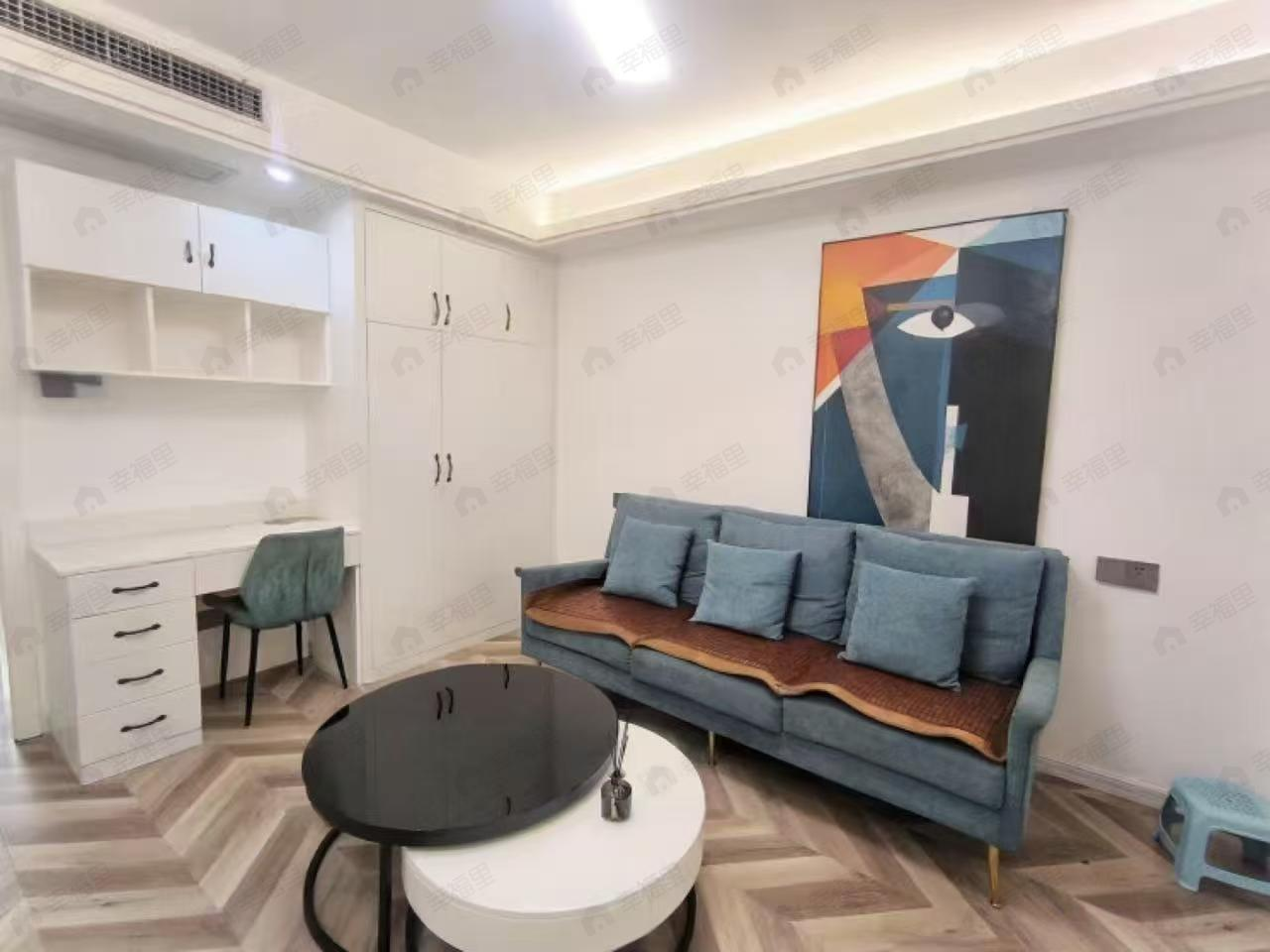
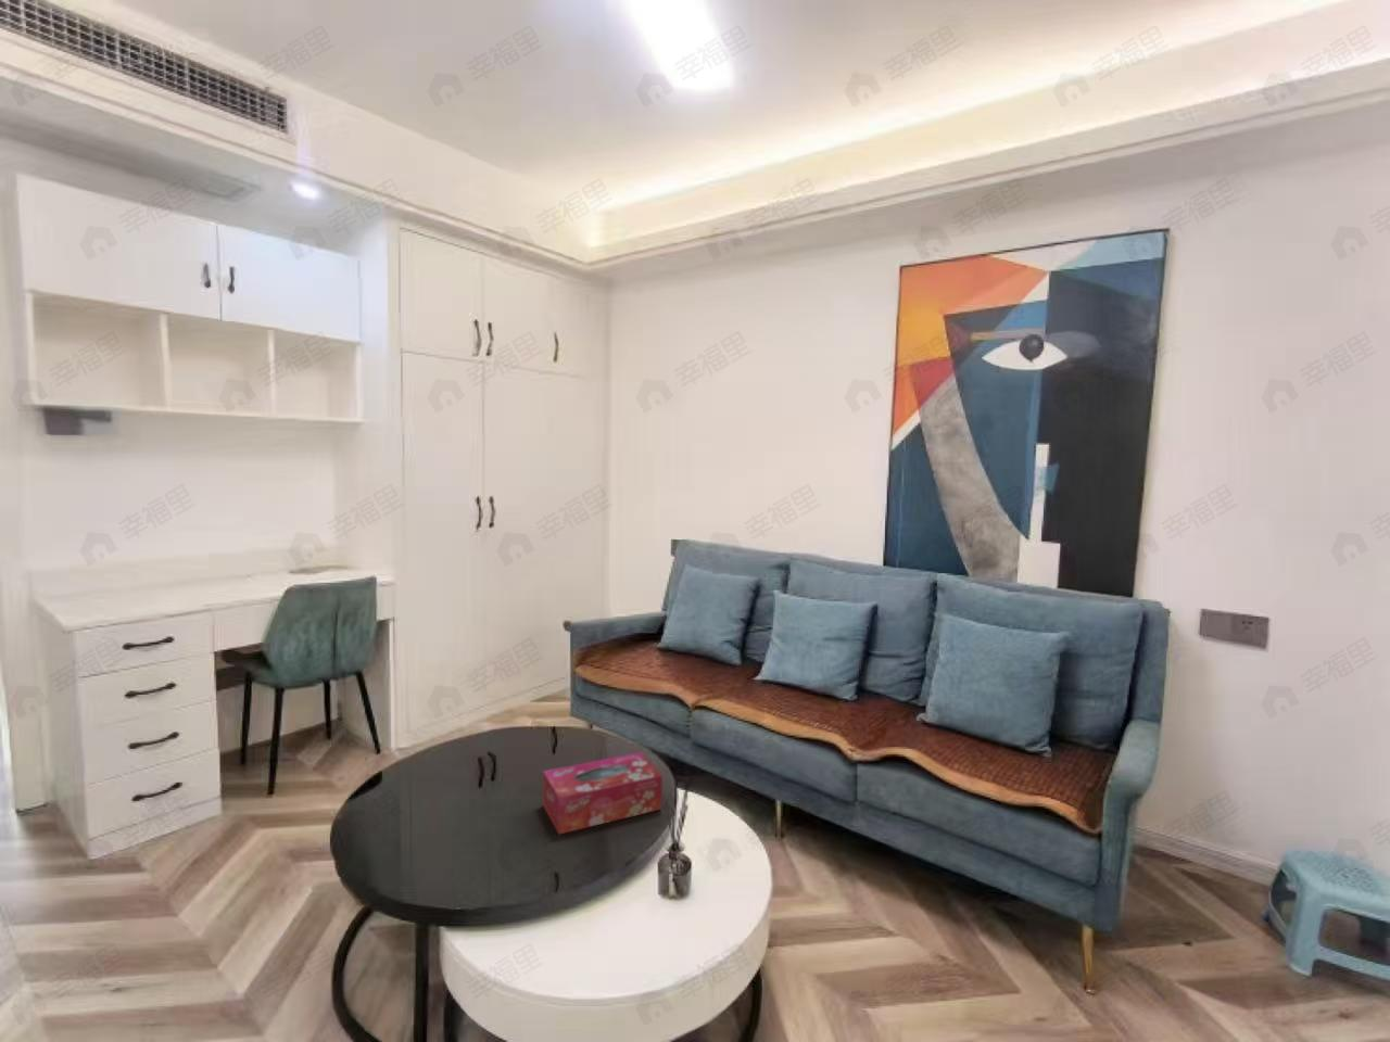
+ tissue box [542,751,663,836]
